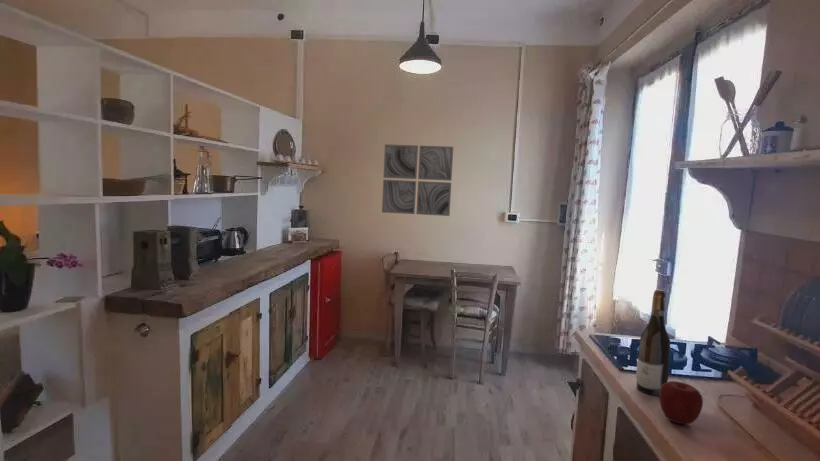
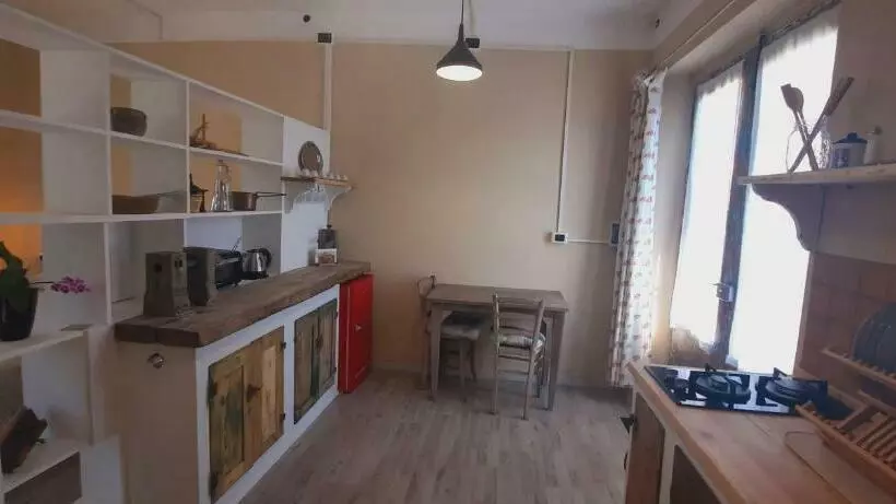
- wine bottle [635,289,671,396]
- wall art [381,143,454,217]
- apple [658,380,704,425]
